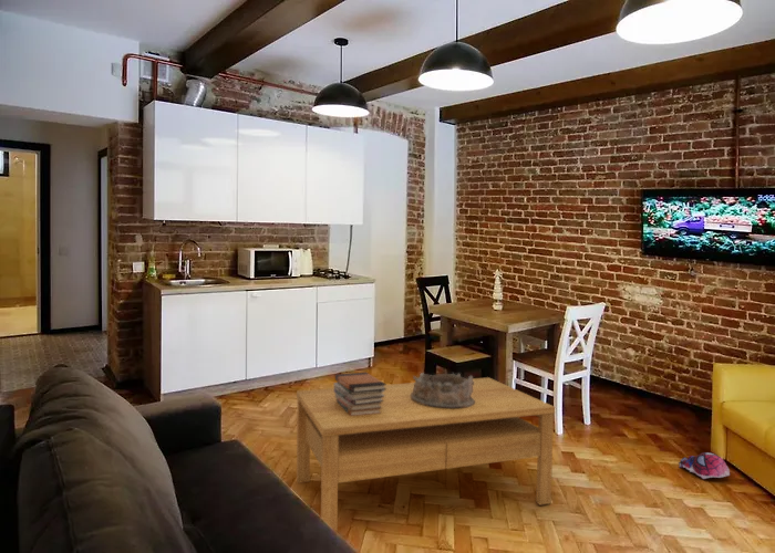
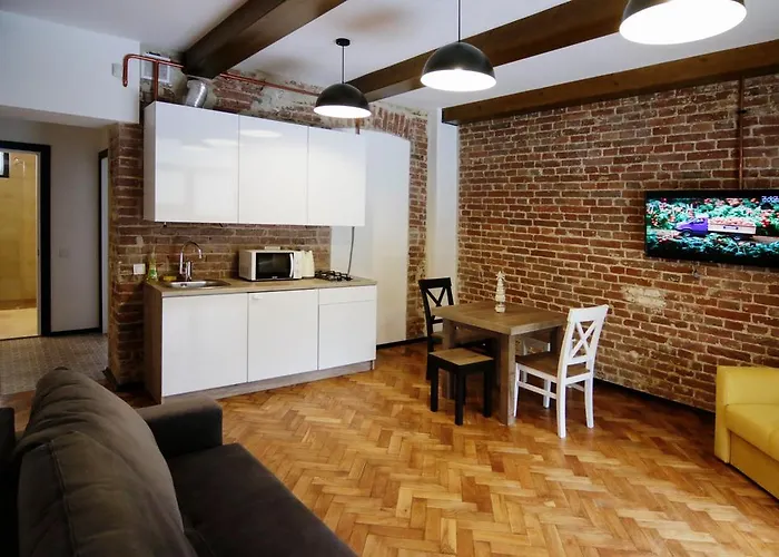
- book stack [333,372,388,416]
- coffee table [296,376,556,533]
- plush toy [678,451,731,480]
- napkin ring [411,372,475,408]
